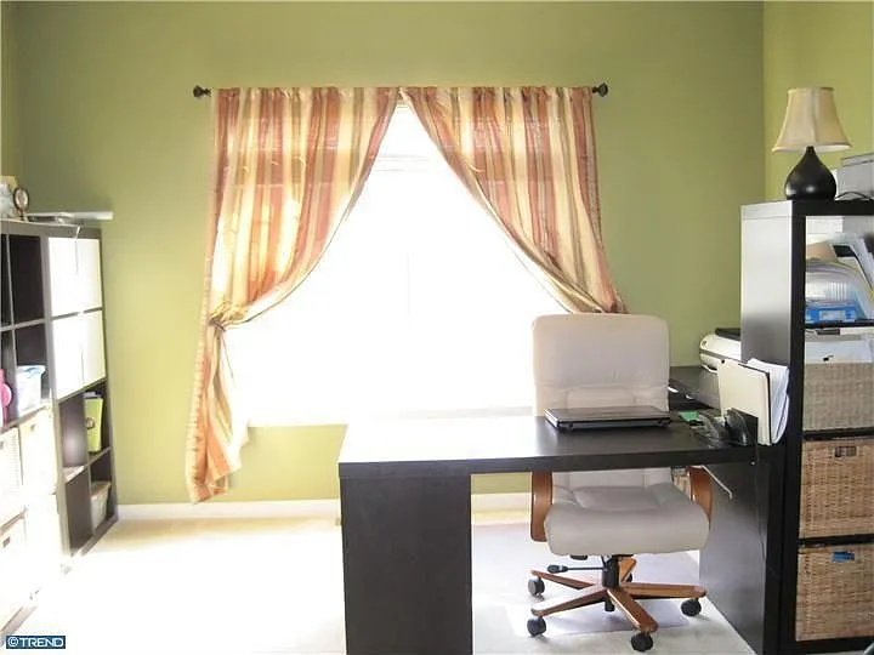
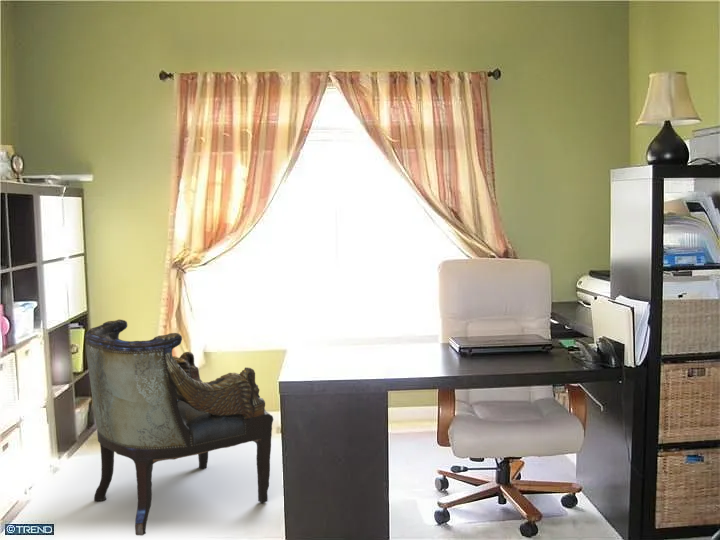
+ armchair [84,319,274,537]
